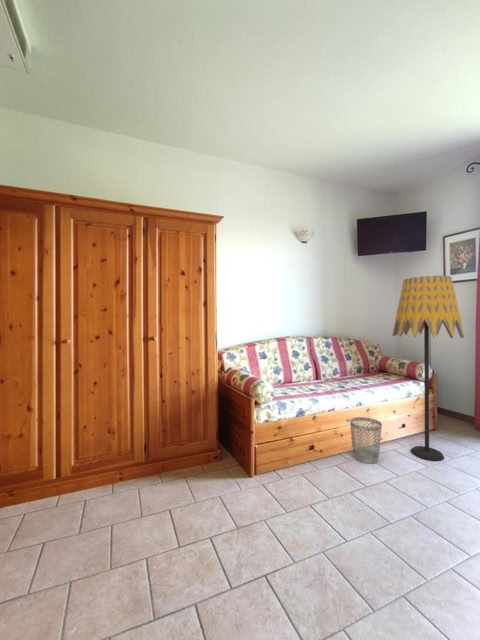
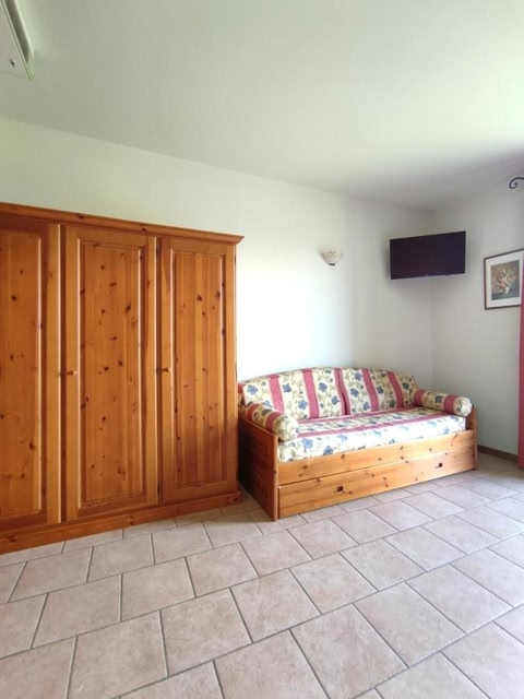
- floor lamp [391,275,465,462]
- wastebasket [349,416,383,464]
